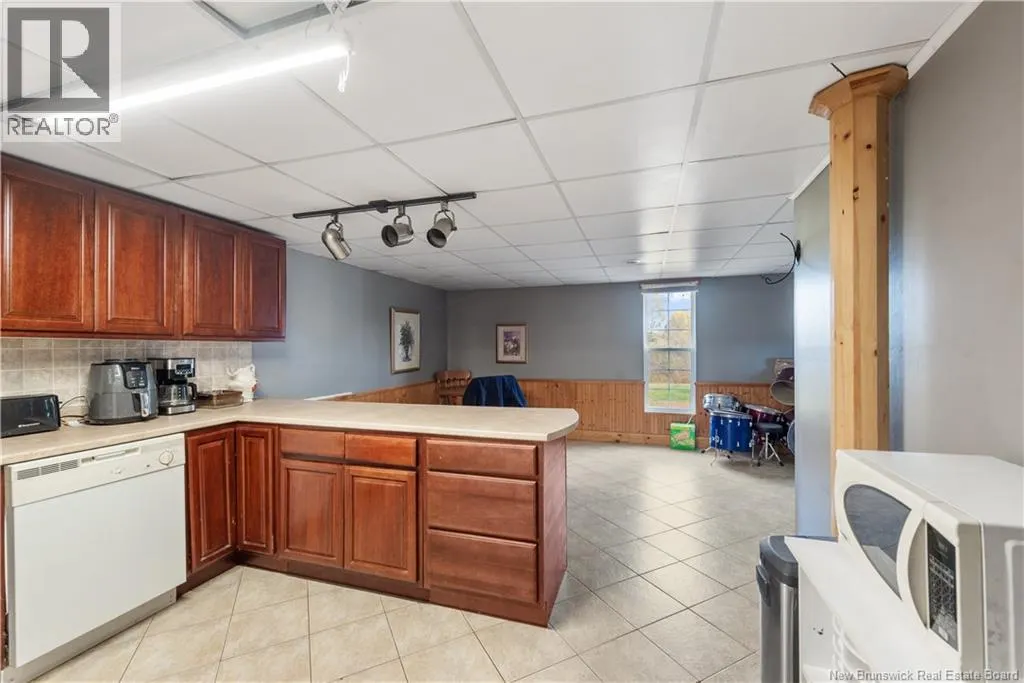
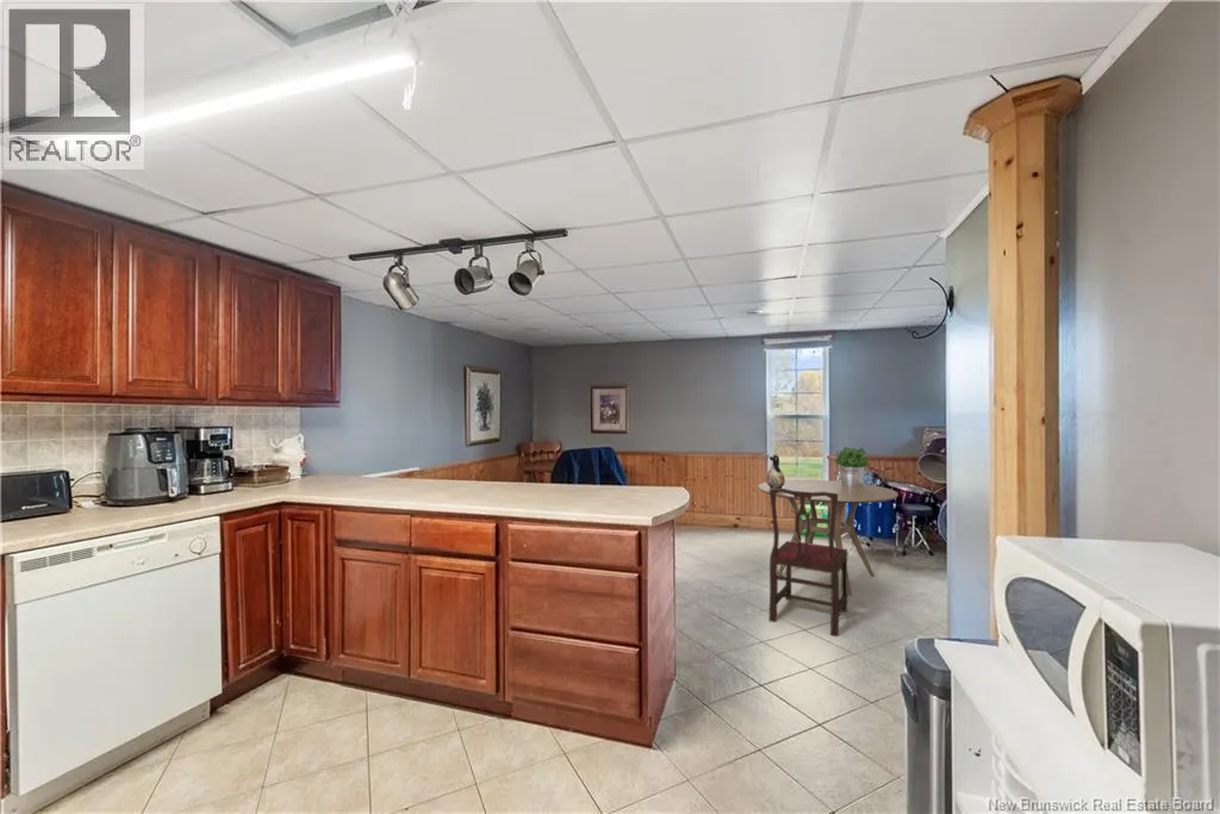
+ potted plant [834,446,871,486]
+ dining table [757,479,900,596]
+ ceramic jug [765,454,786,489]
+ dining chair [767,489,848,638]
